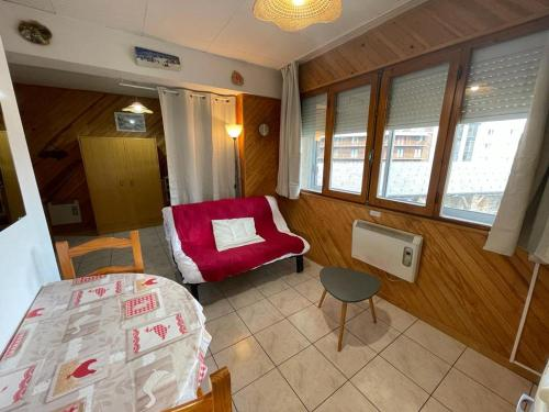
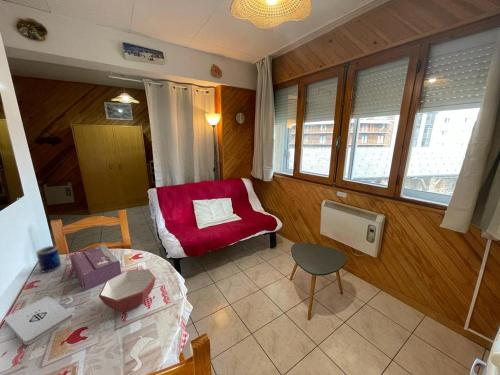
+ tissue box [69,243,122,292]
+ notepad [3,295,74,346]
+ mug [35,245,62,273]
+ bowl [98,268,157,313]
